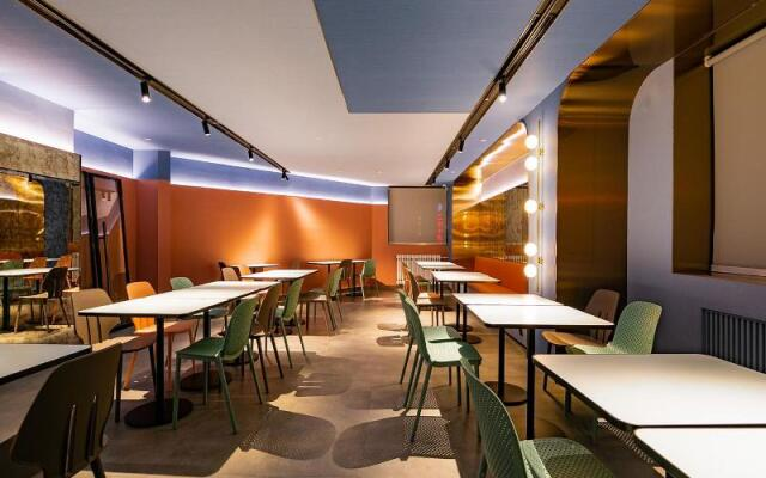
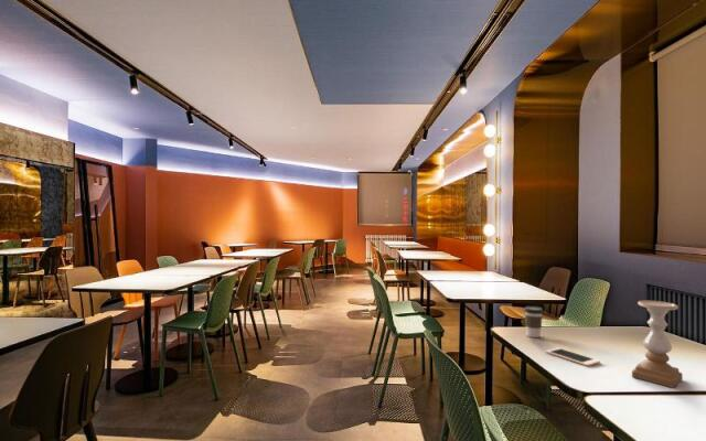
+ cell phone [545,347,601,367]
+ coffee cup [523,305,544,338]
+ candle holder [631,299,684,389]
